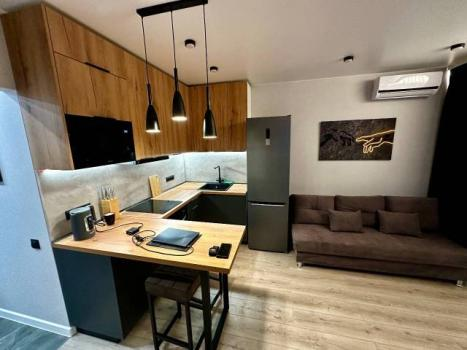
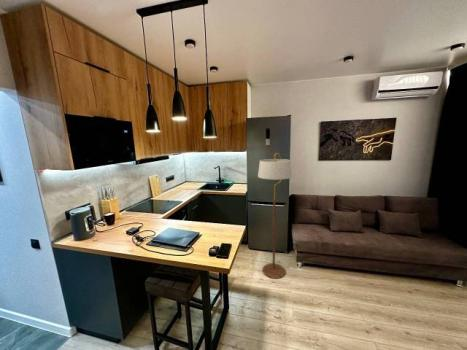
+ floor lamp [257,152,293,280]
